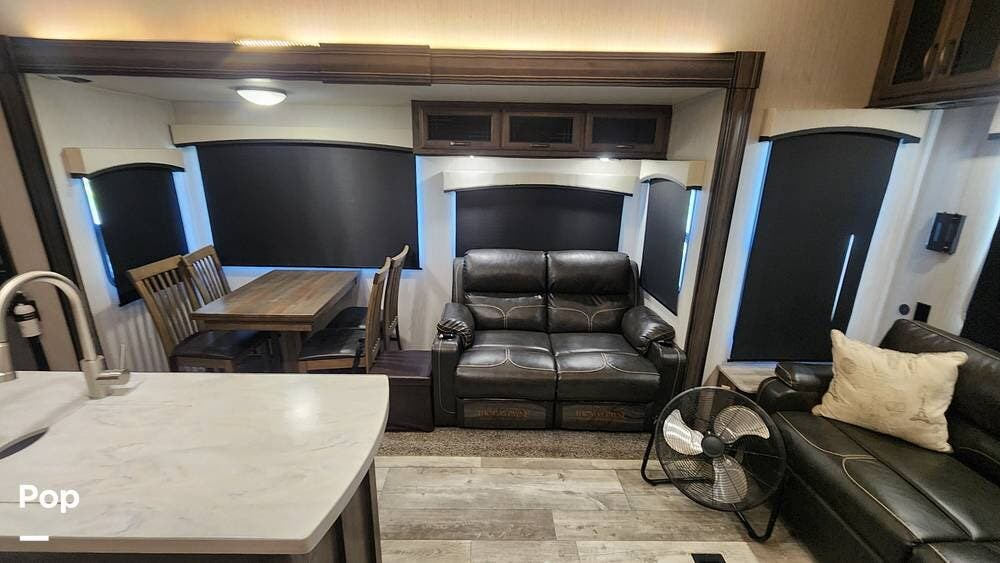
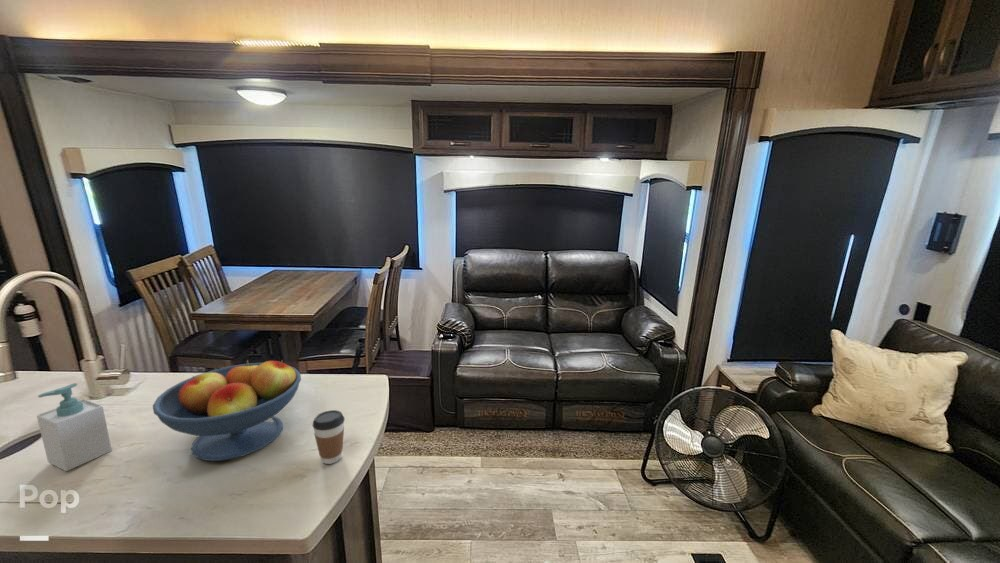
+ coffee cup [312,409,346,465]
+ fruit bowl [152,359,302,462]
+ soap bottle [36,382,113,472]
